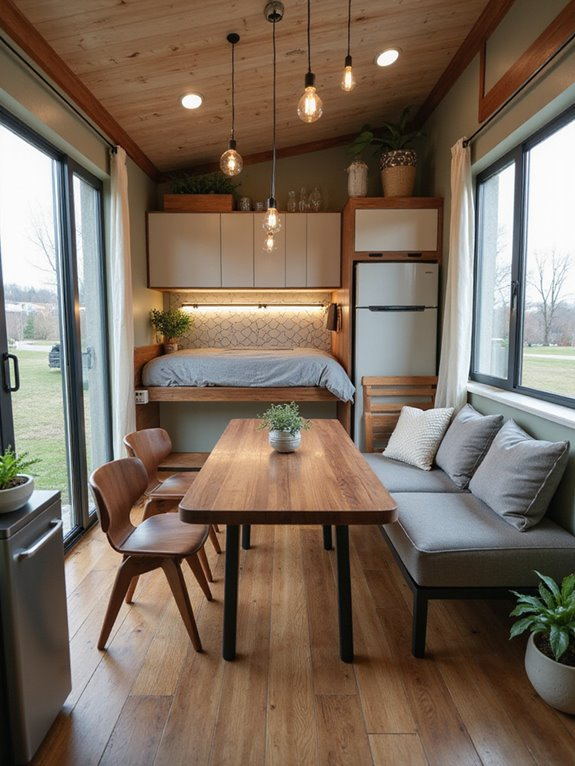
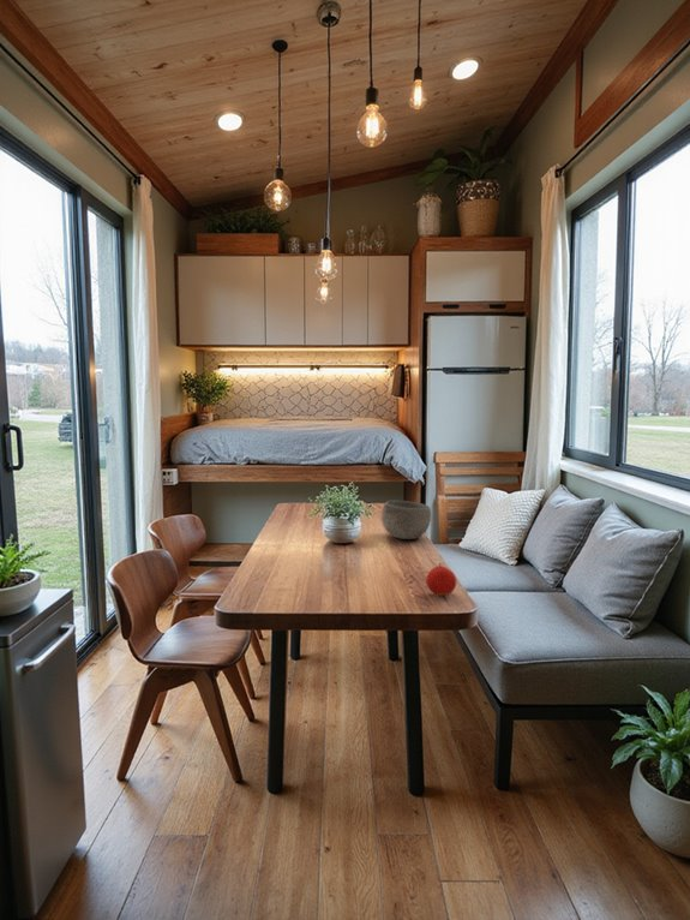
+ bowl [380,500,432,540]
+ fruit [425,561,457,597]
